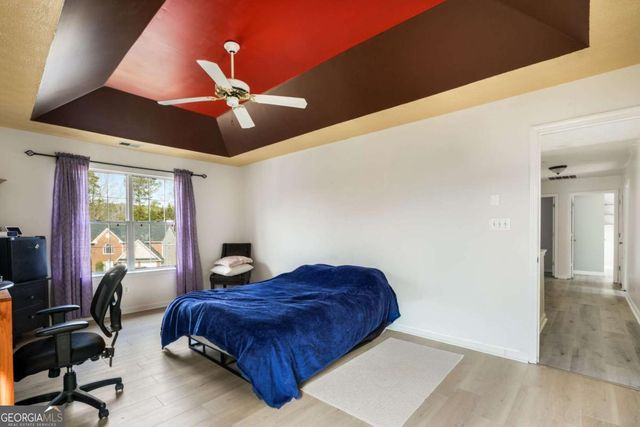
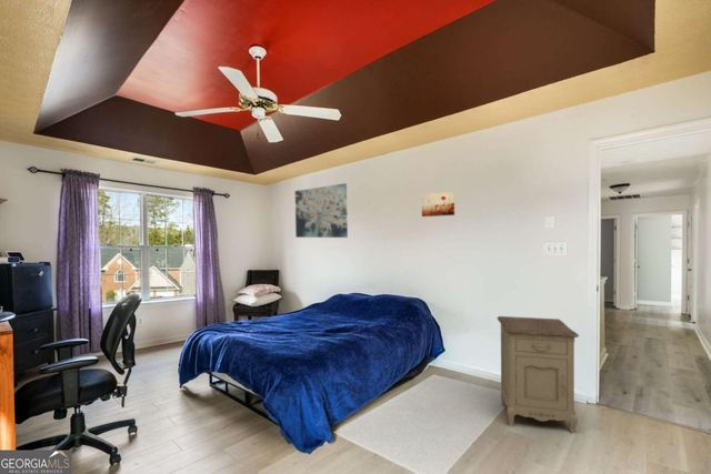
+ nightstand [495,315,580,435]
+ wall art [421,191,455,218]
+ wall art [294,182,349,239]
